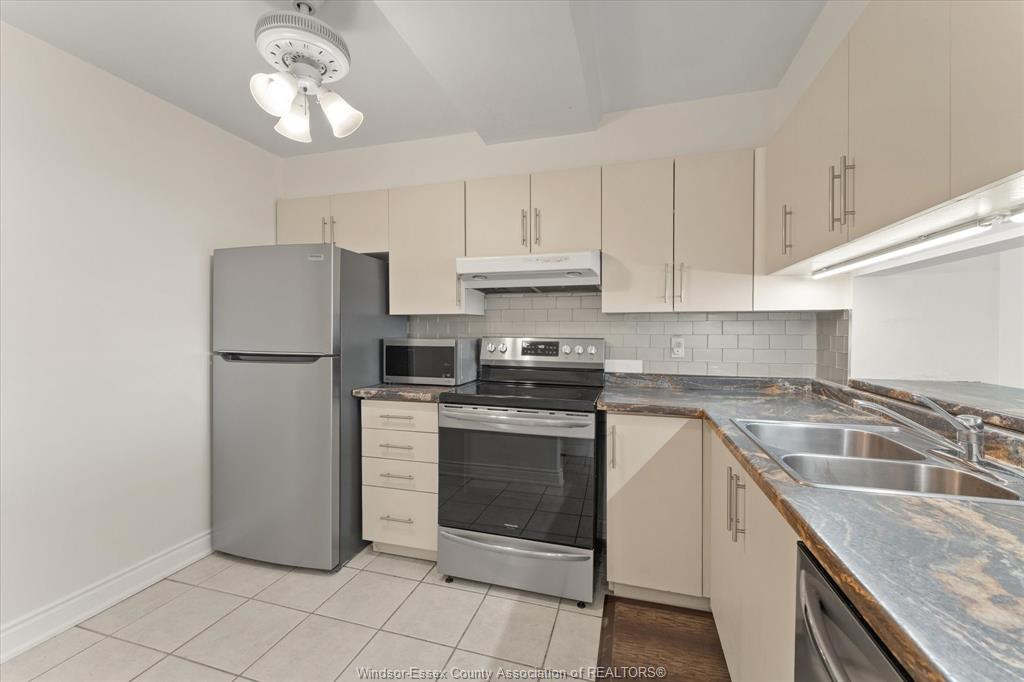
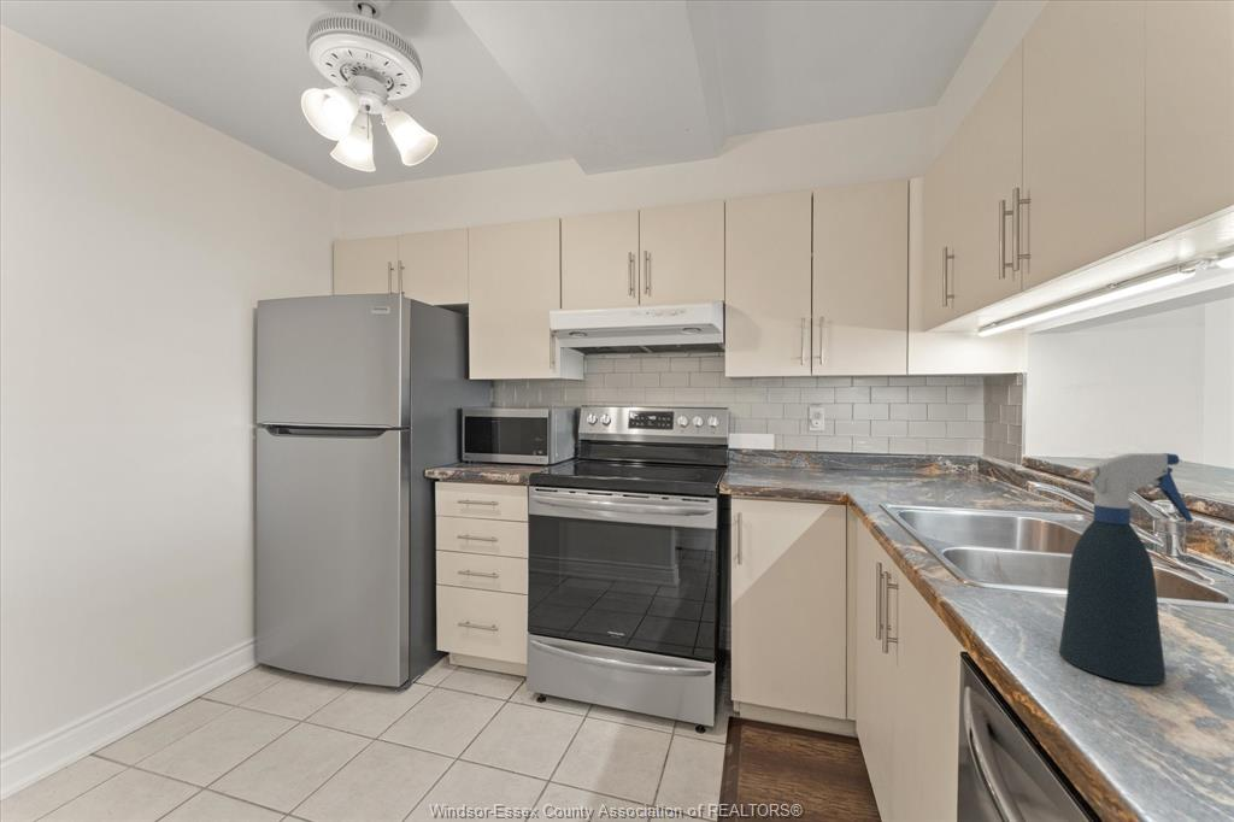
+ spray bottle [1058,452,1194,686]
